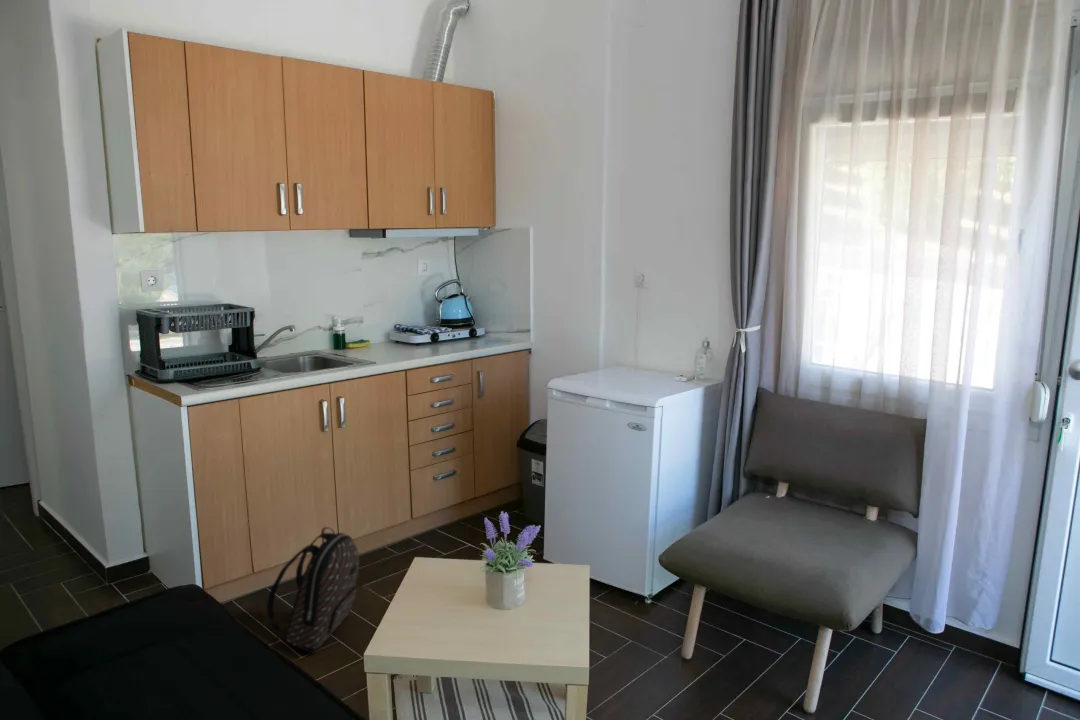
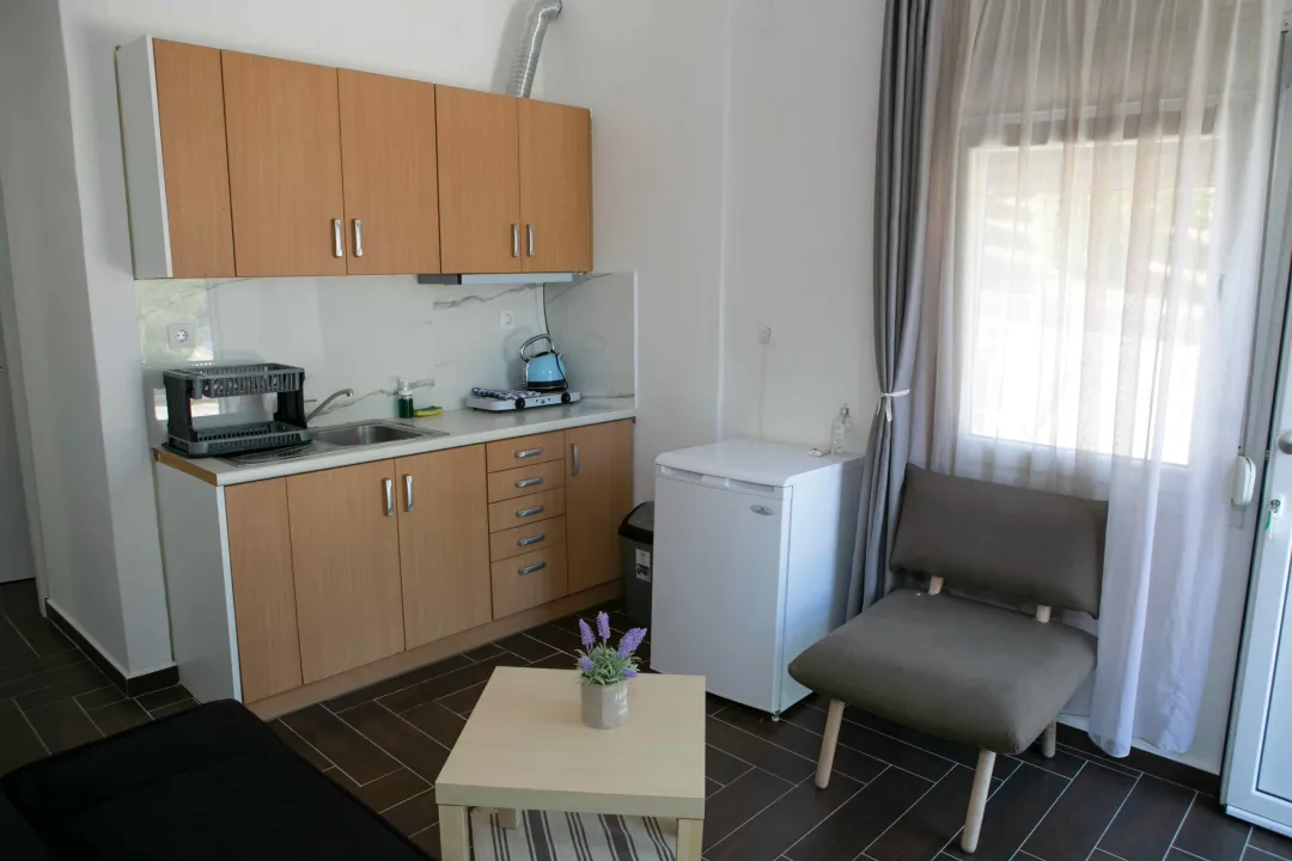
- backpack [266,526,360,654]
